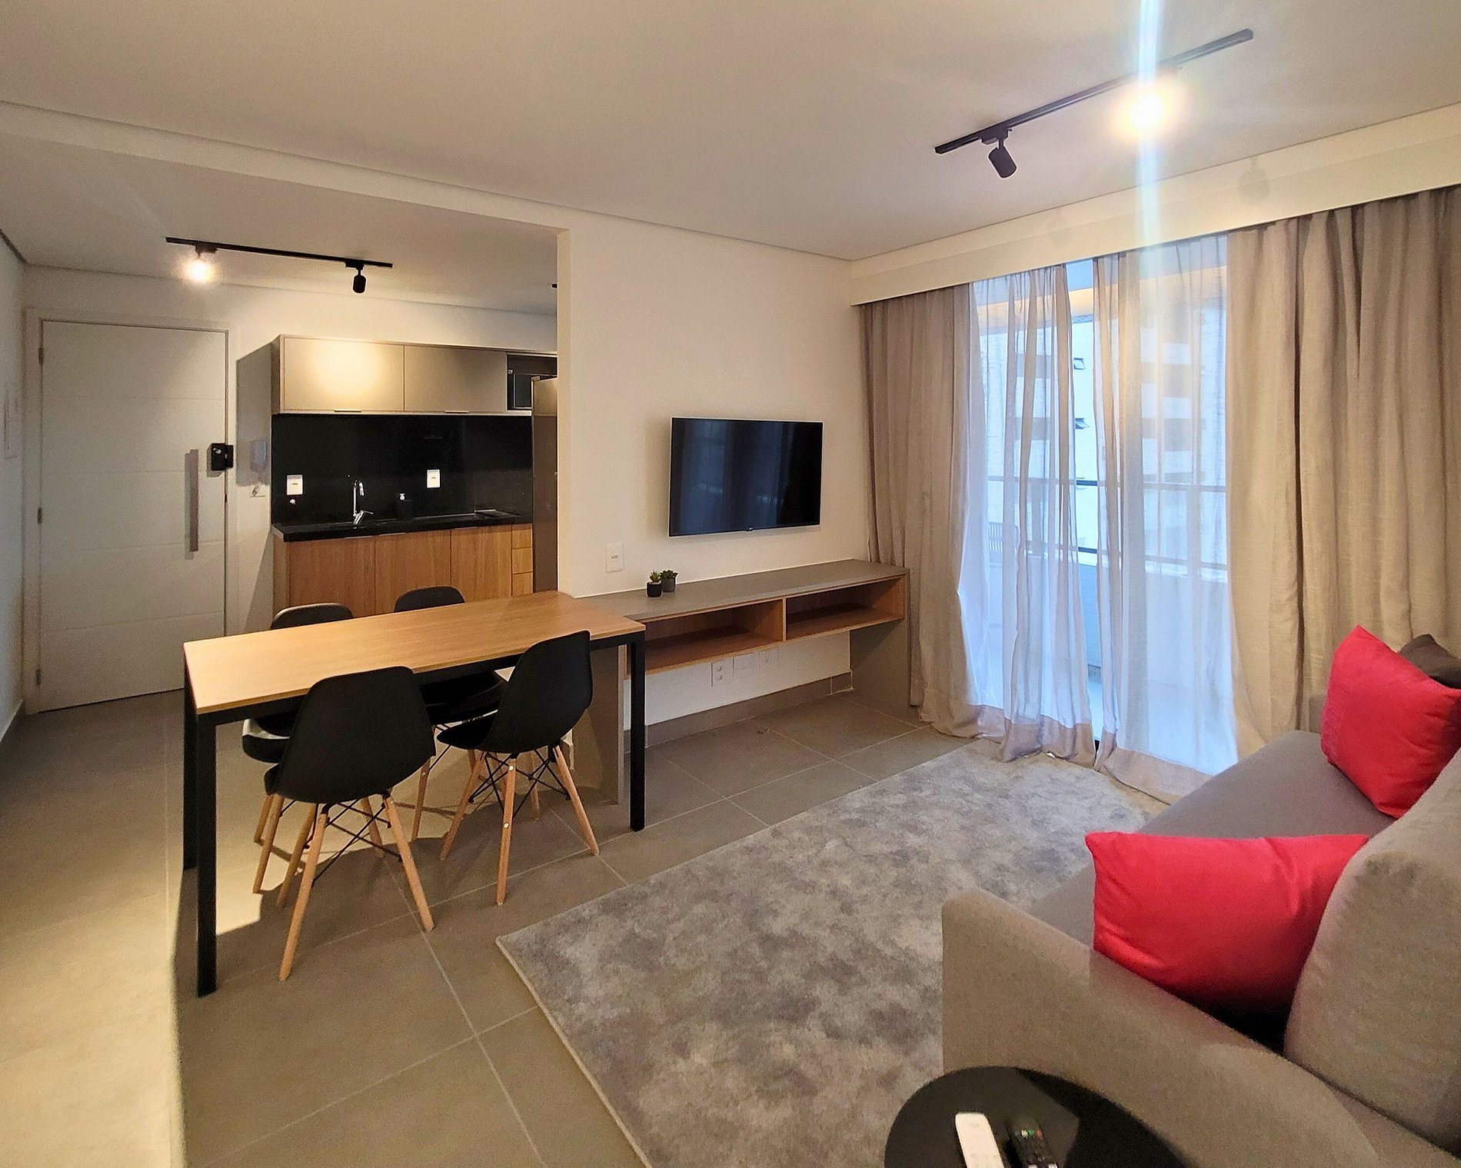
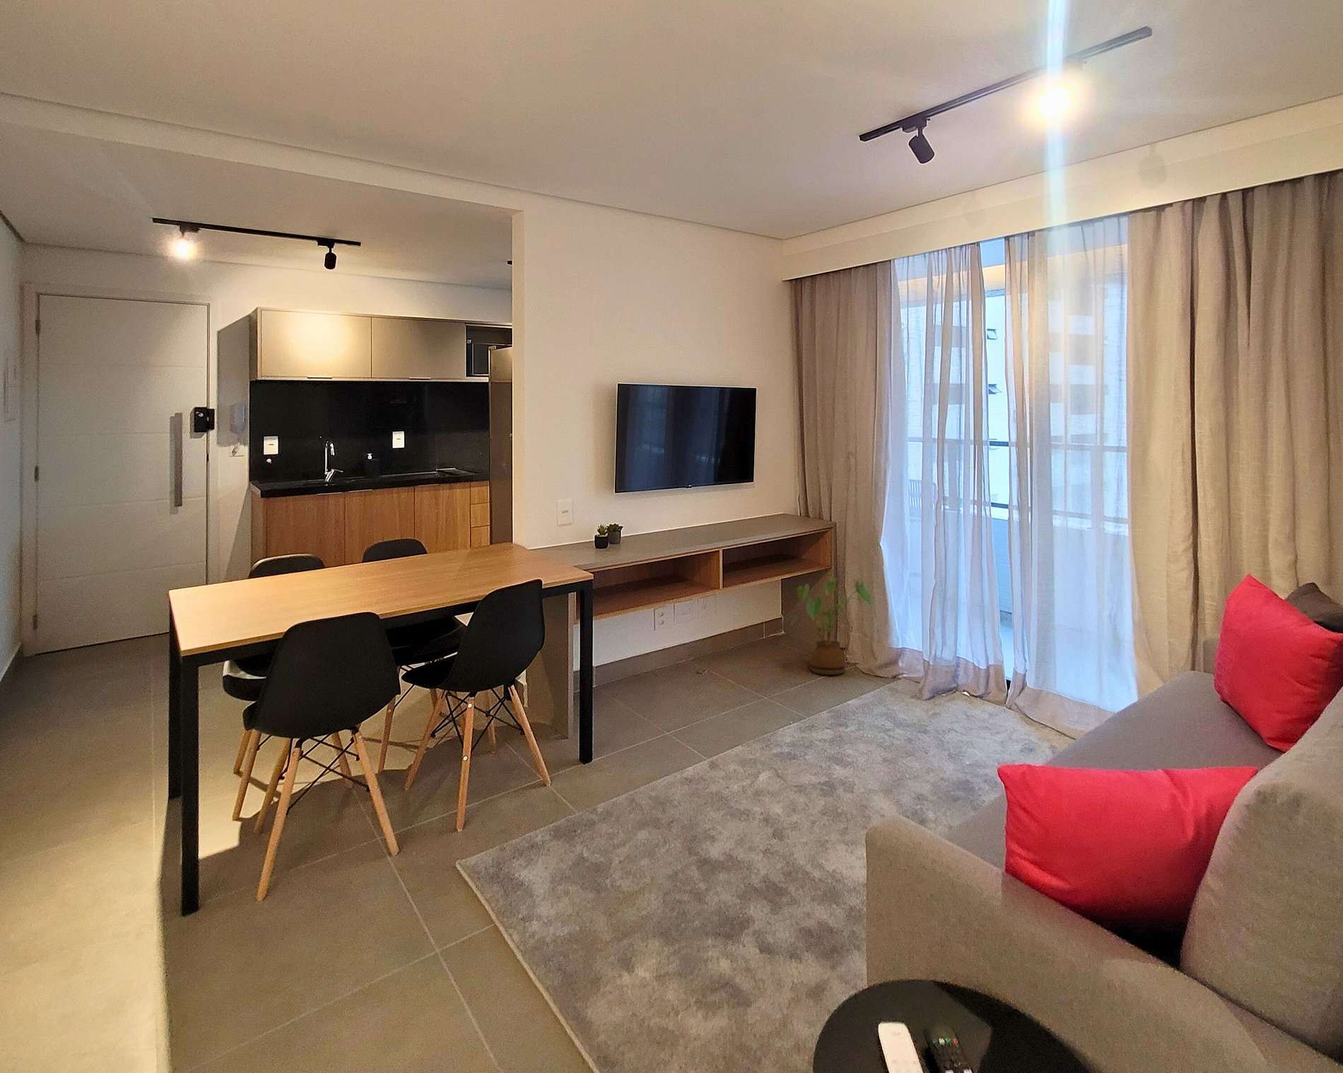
+ house plant [790,576,873,676]
